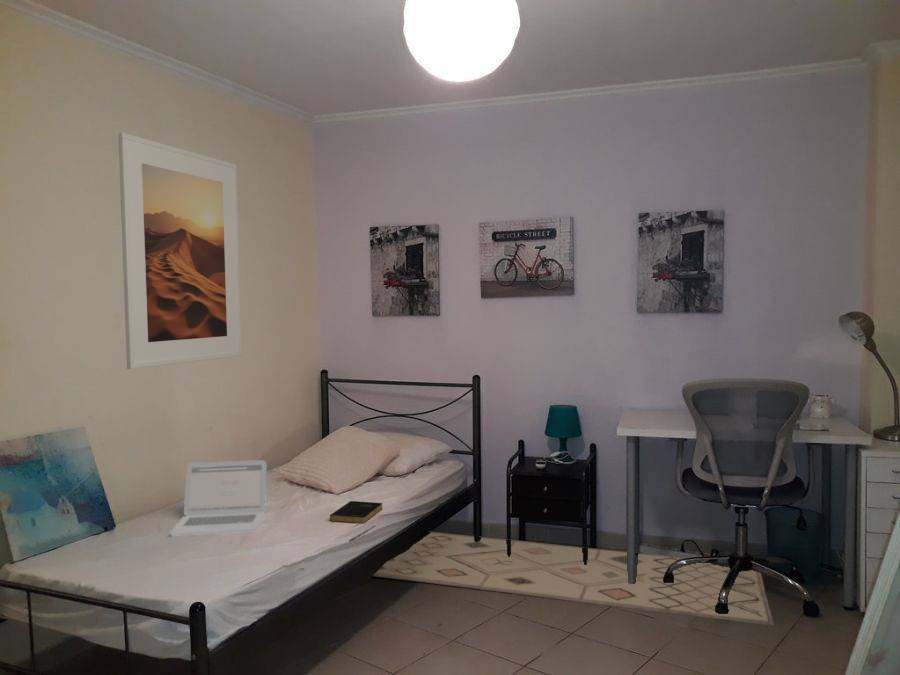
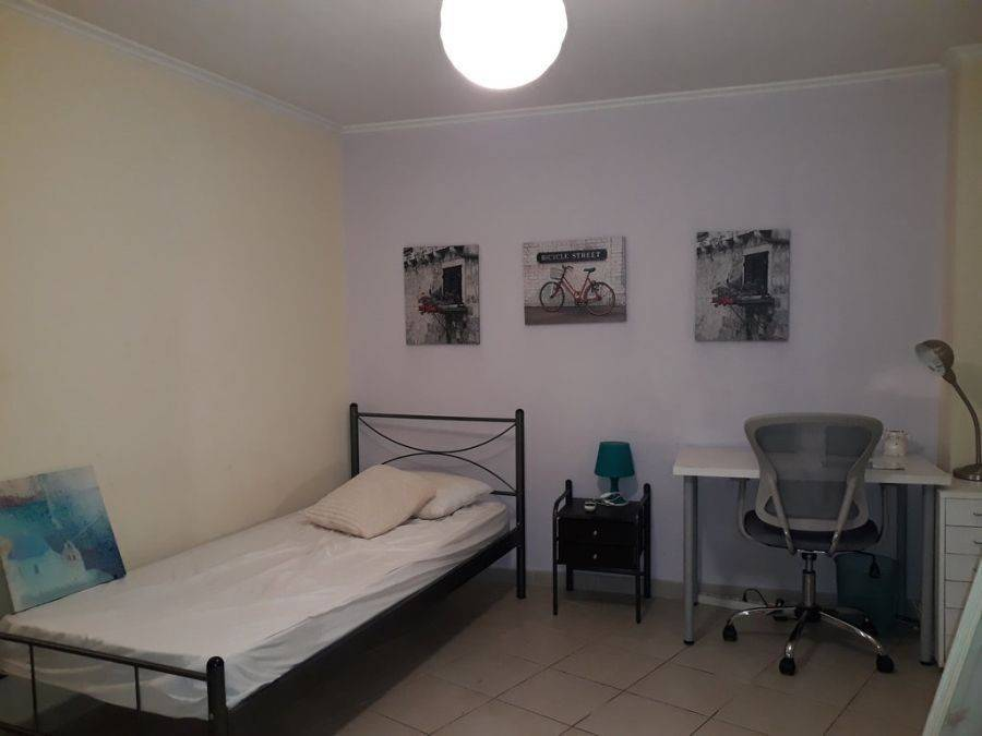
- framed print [117,132,243,370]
- book [329,500,383,524]
- laptop [169,459,267,537]
- rug [348,525,775,626]
